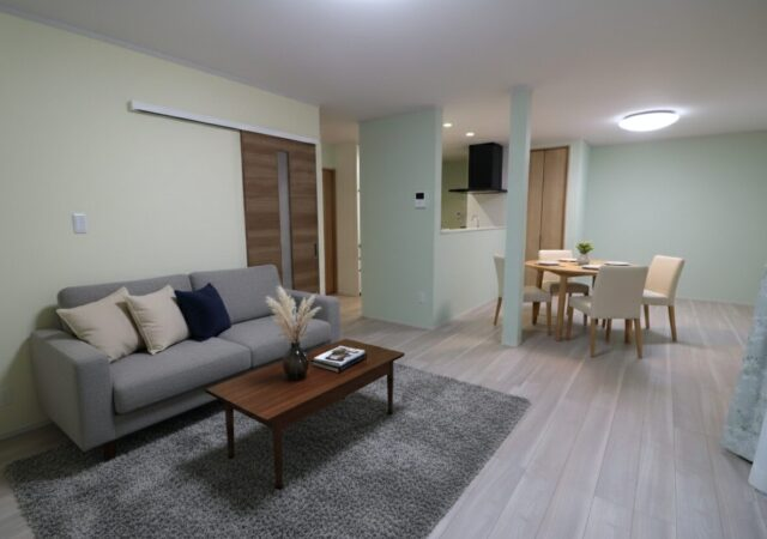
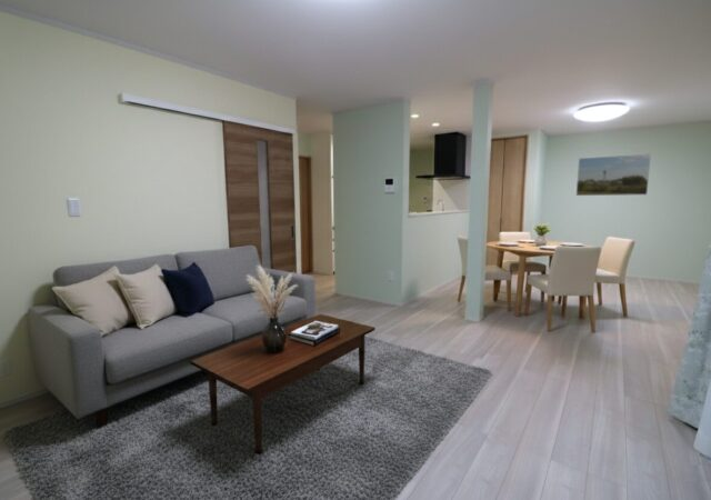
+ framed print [575,153,652,197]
